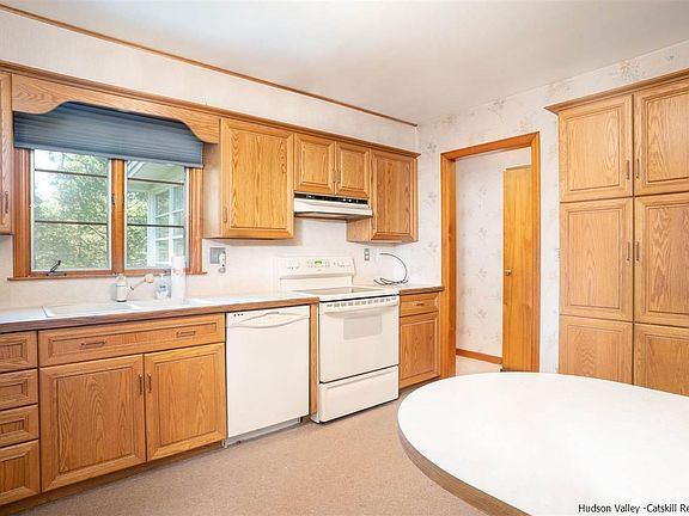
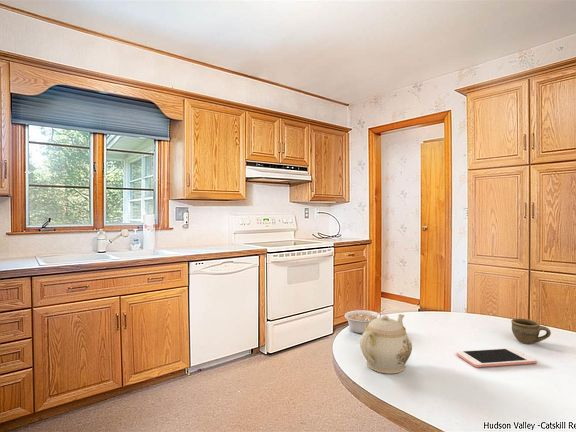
+ teapot [359,313,413,375]
+ cup [510,318,552,345]
+ legume [343,309,387,334]
+ cell phone [455,347,538,368]
